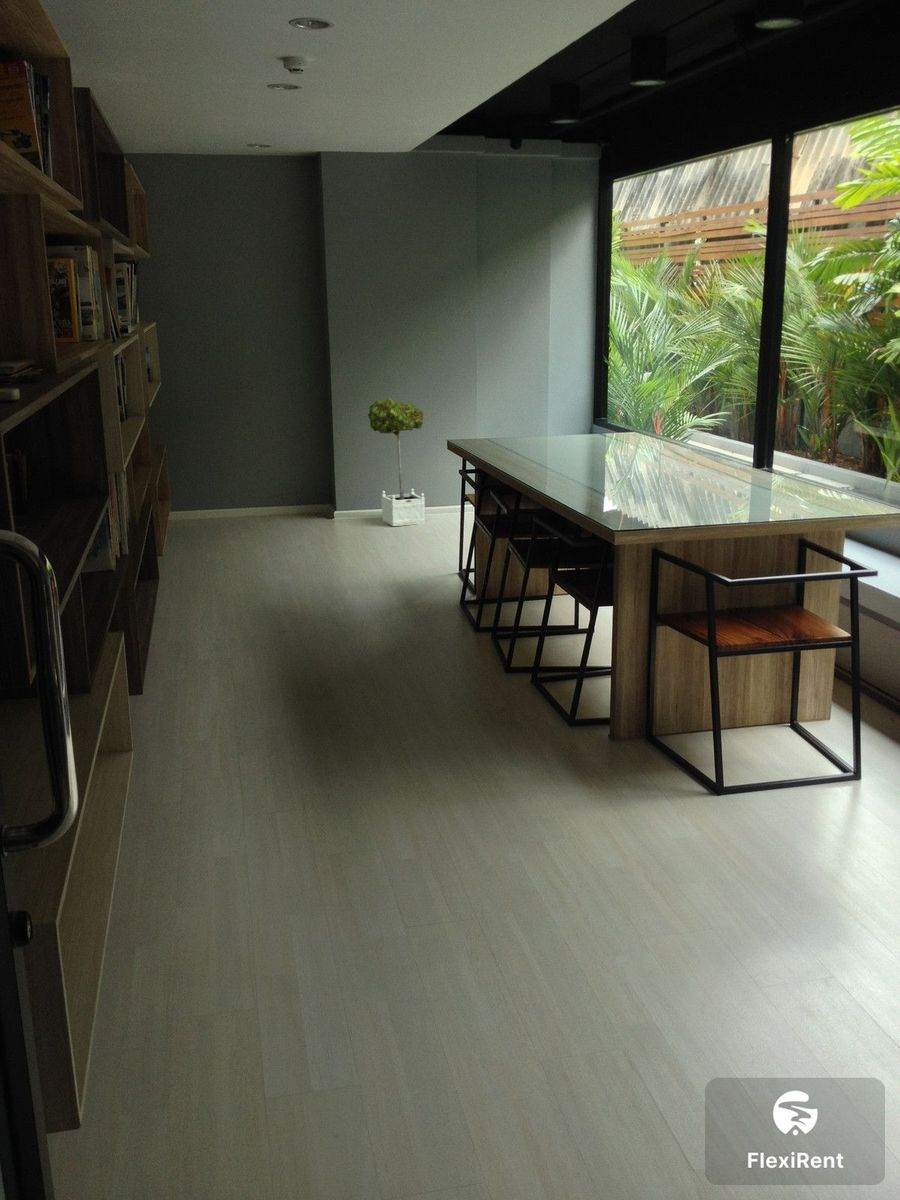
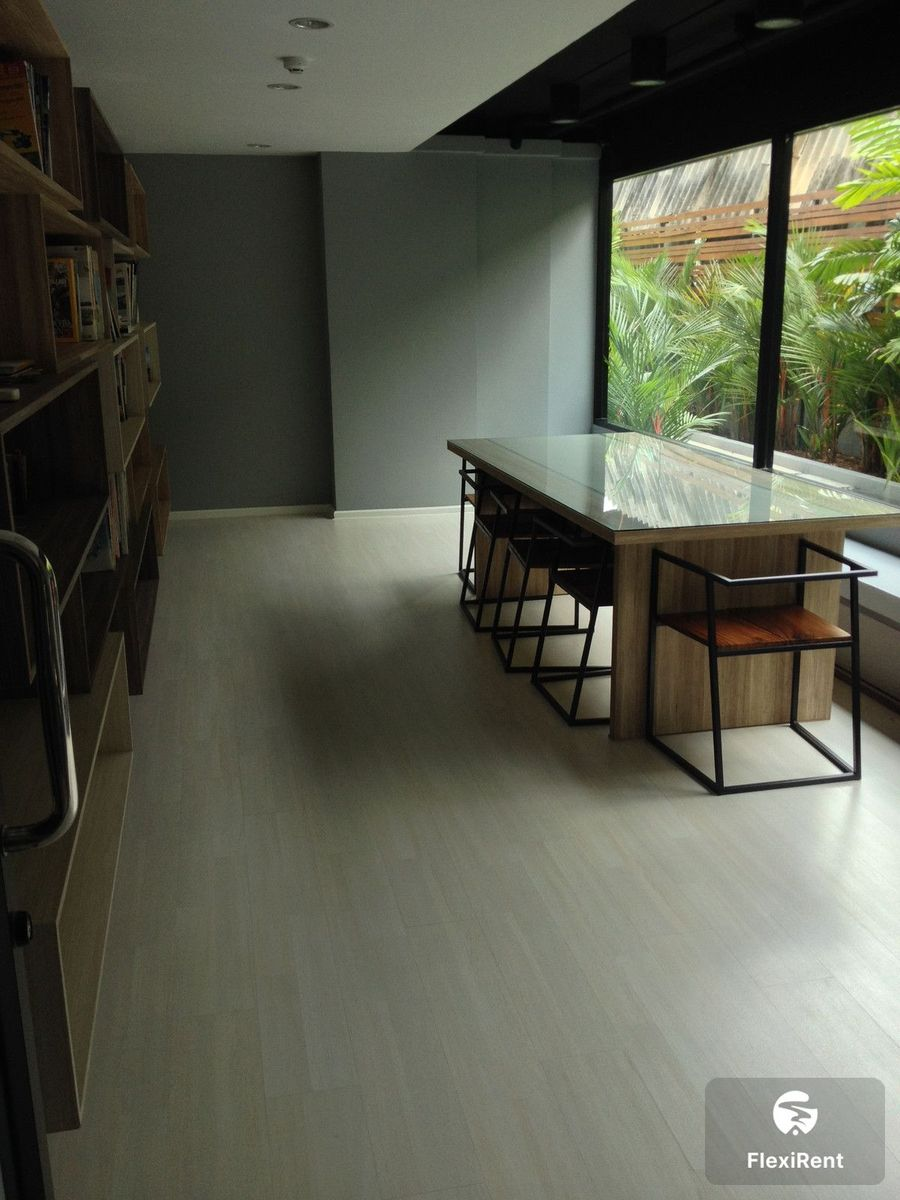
- potted tree [367,397,426,527]
